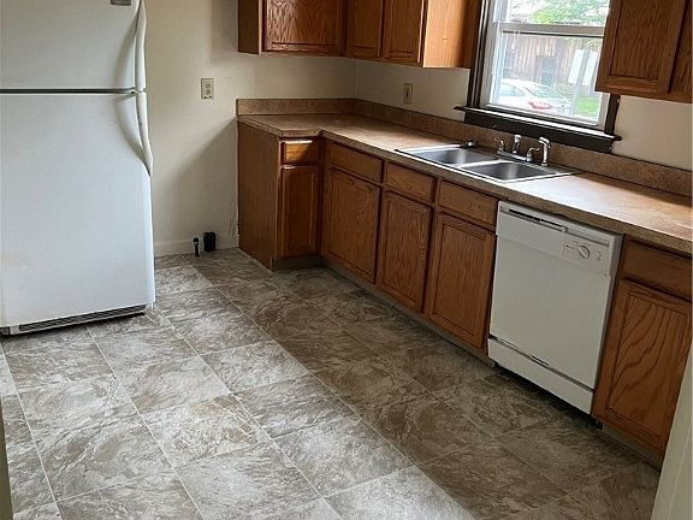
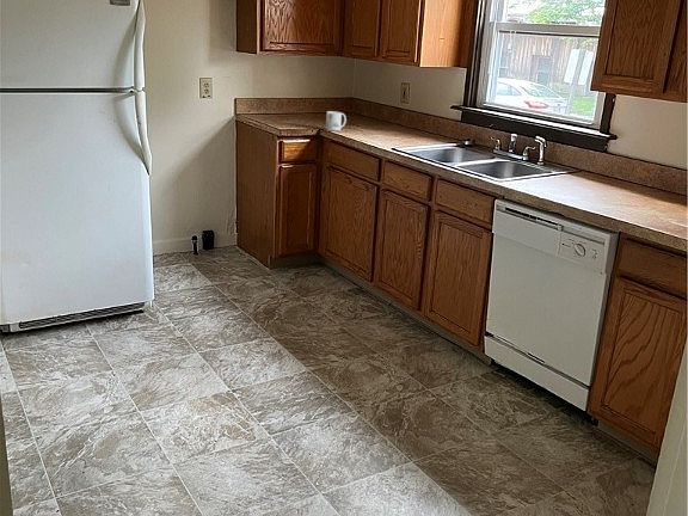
+ mug [325,110,348,131]
